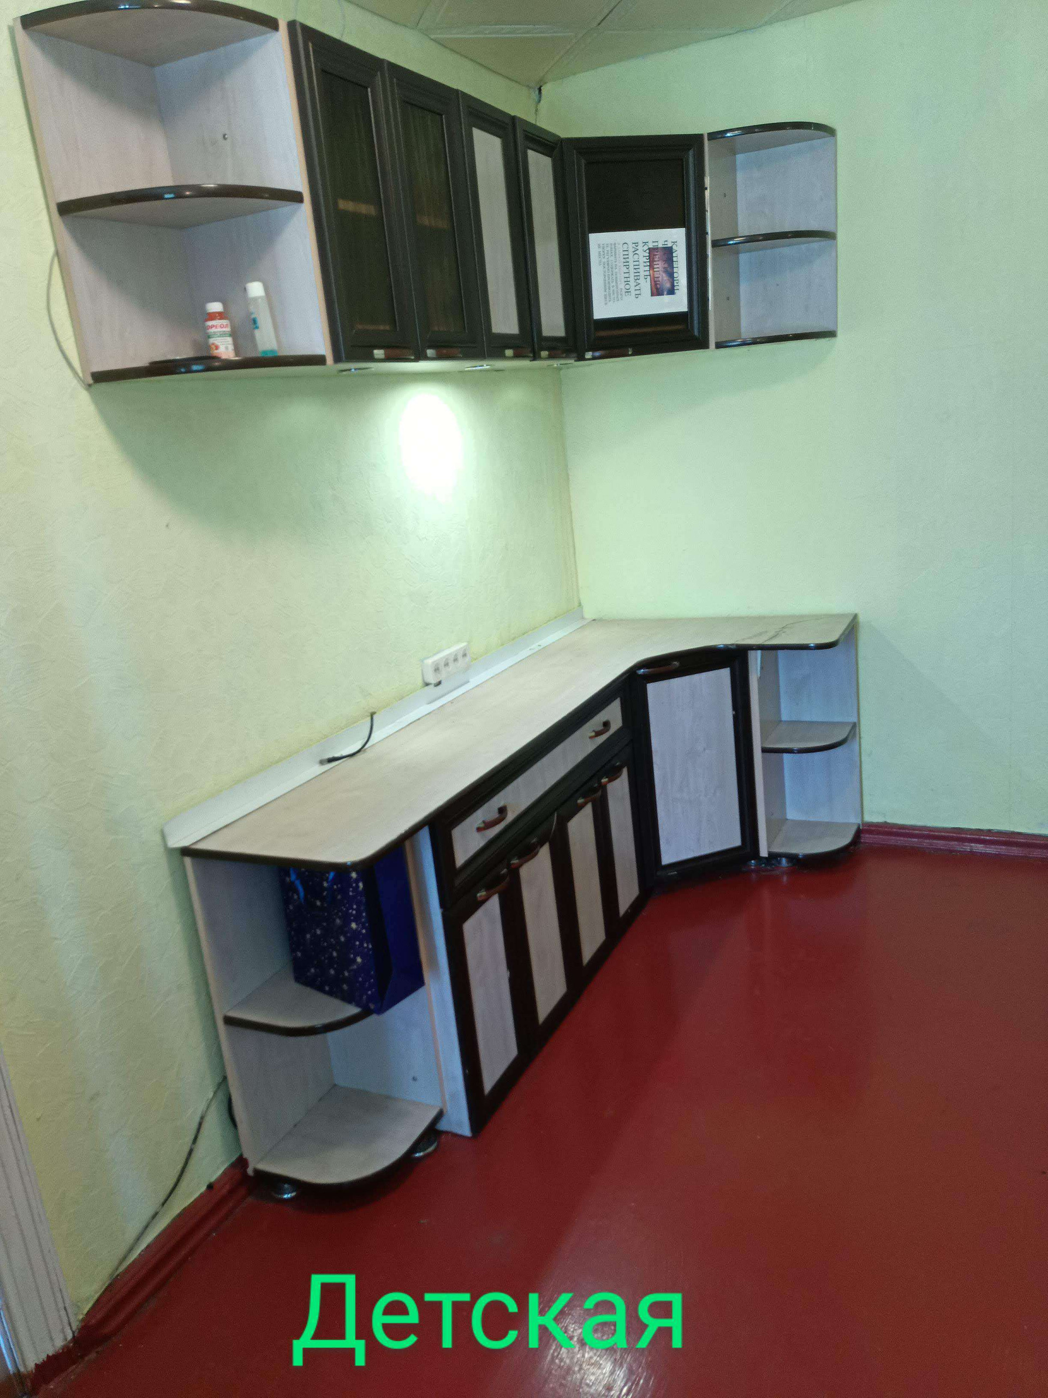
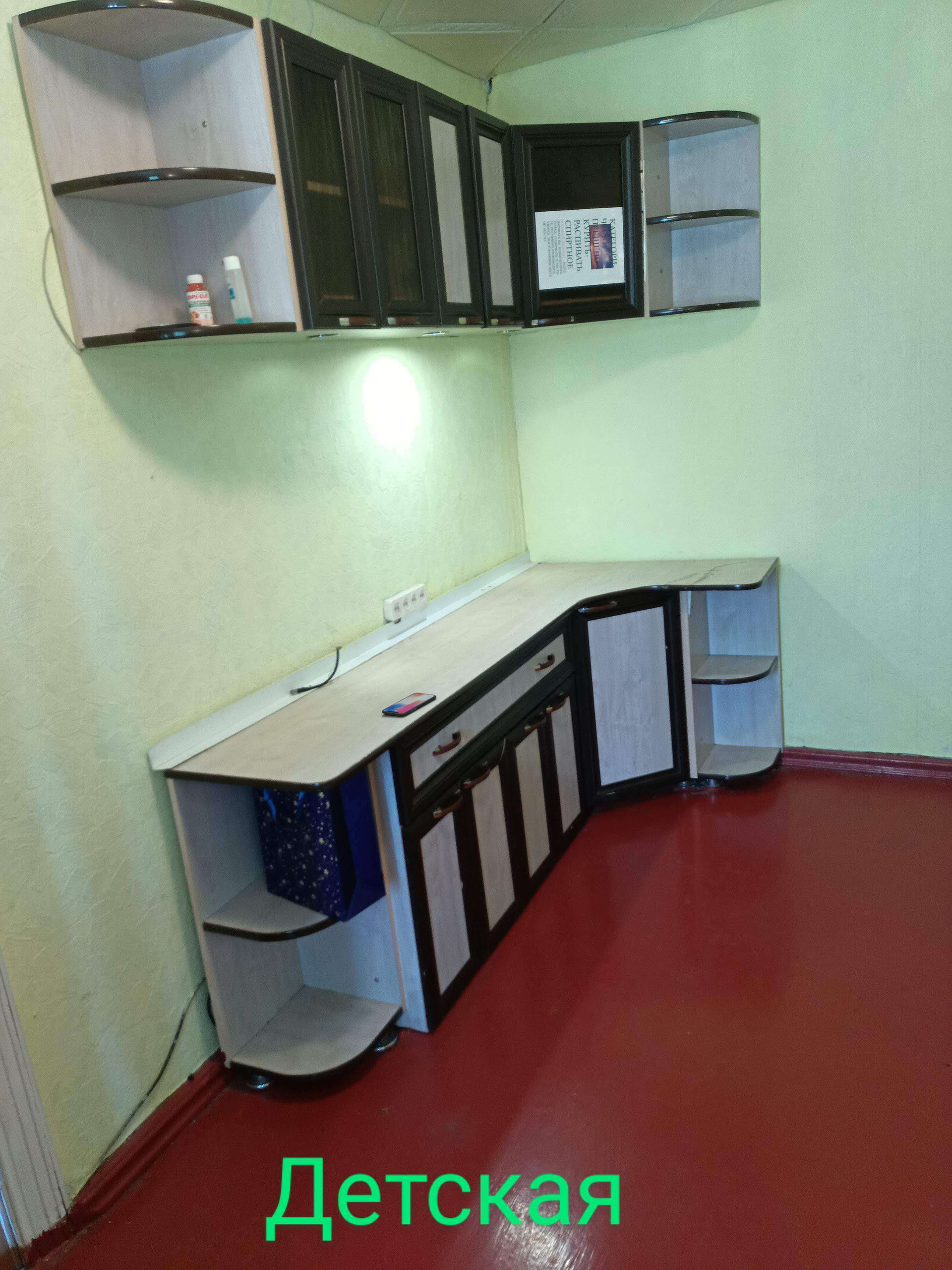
+ smartphone [382,692,437,717]
